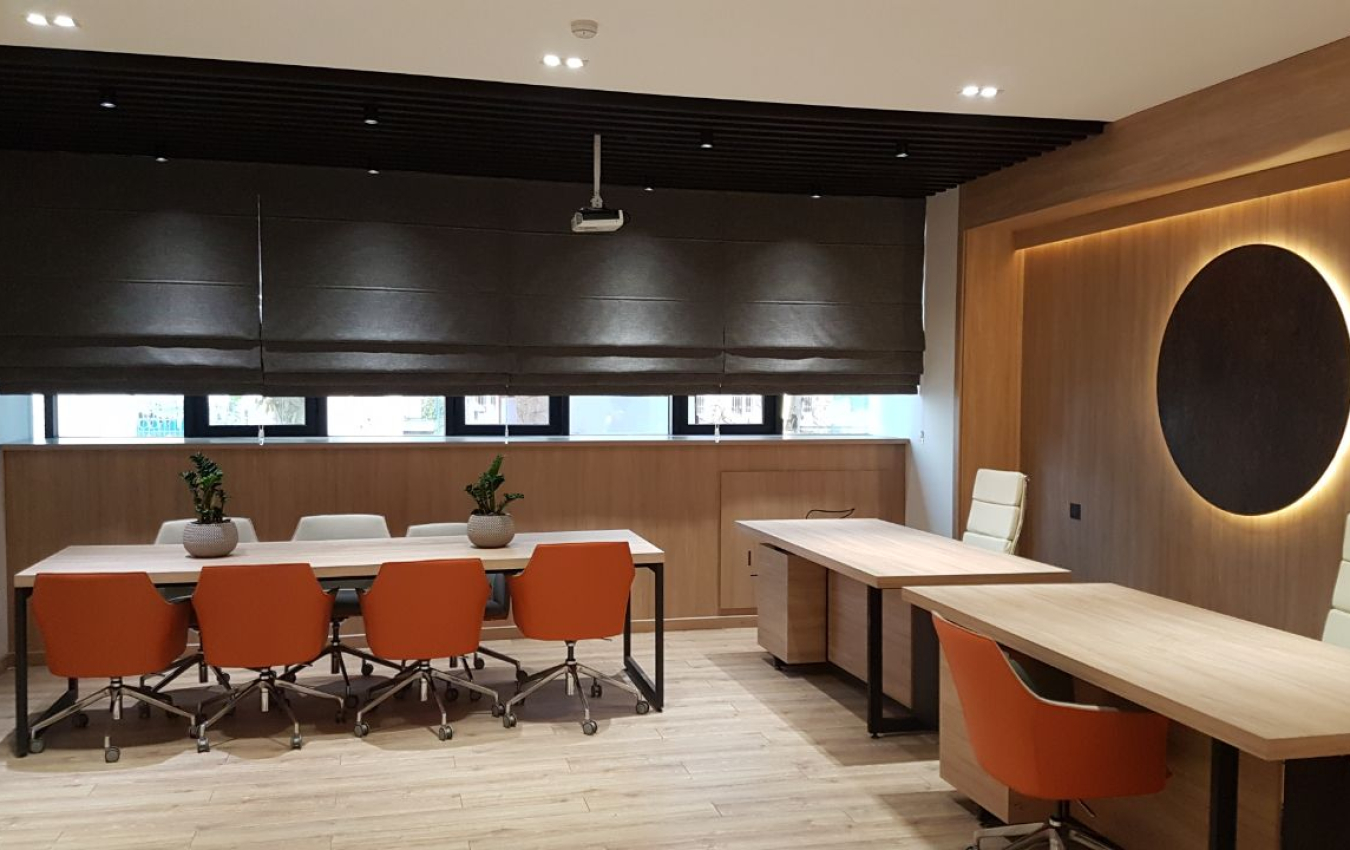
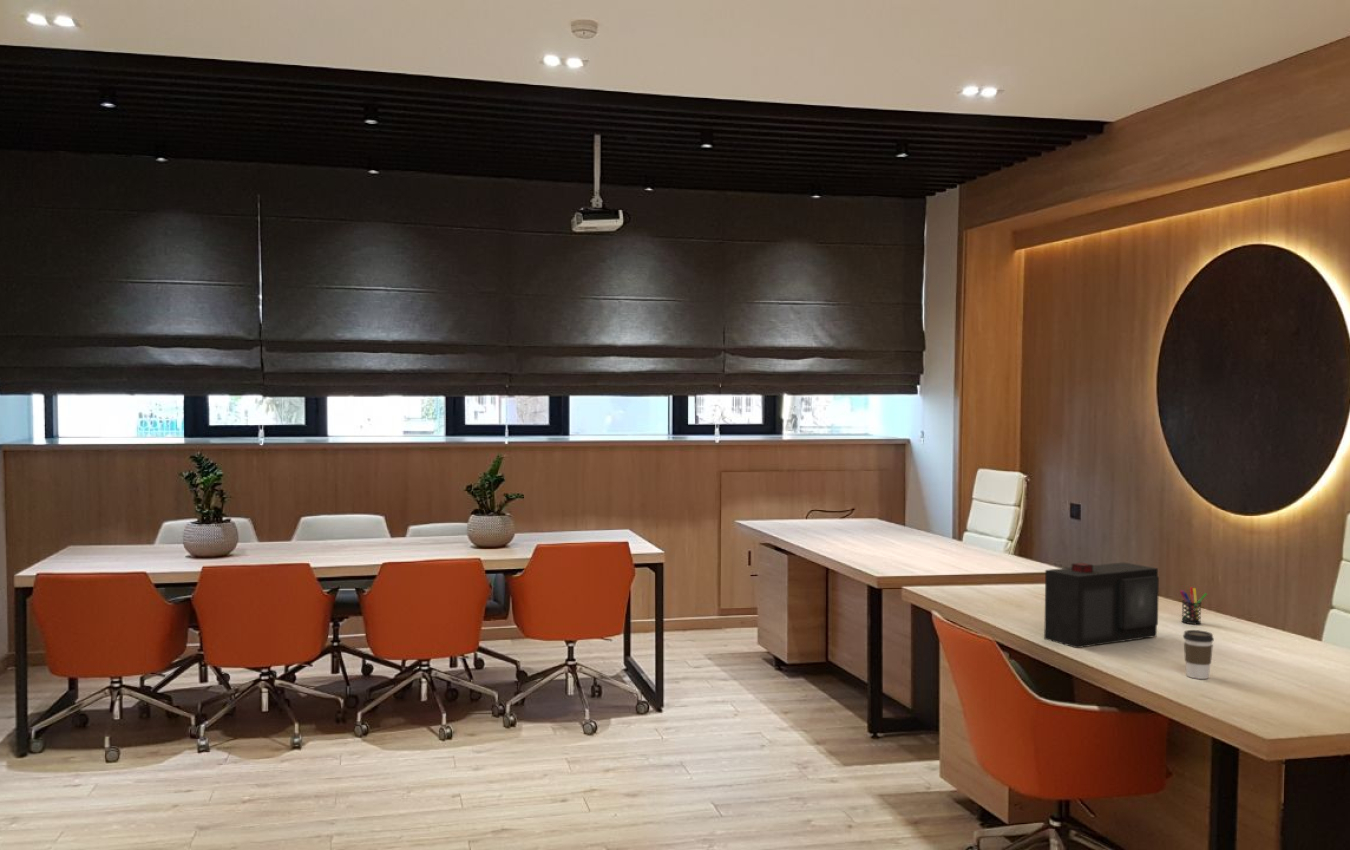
+ speaker [1043,561,1160,649]
+ coffee cup [1182,629,1215,680]
+ pen holder [1179,586,1208,625]
